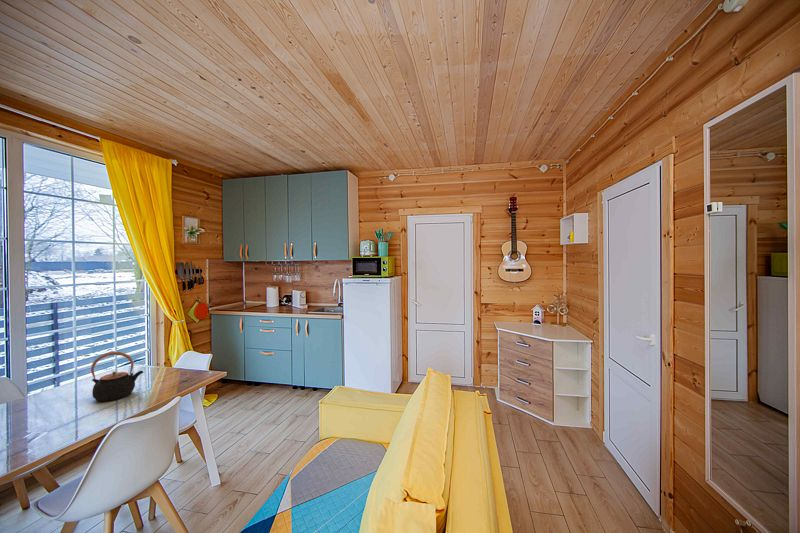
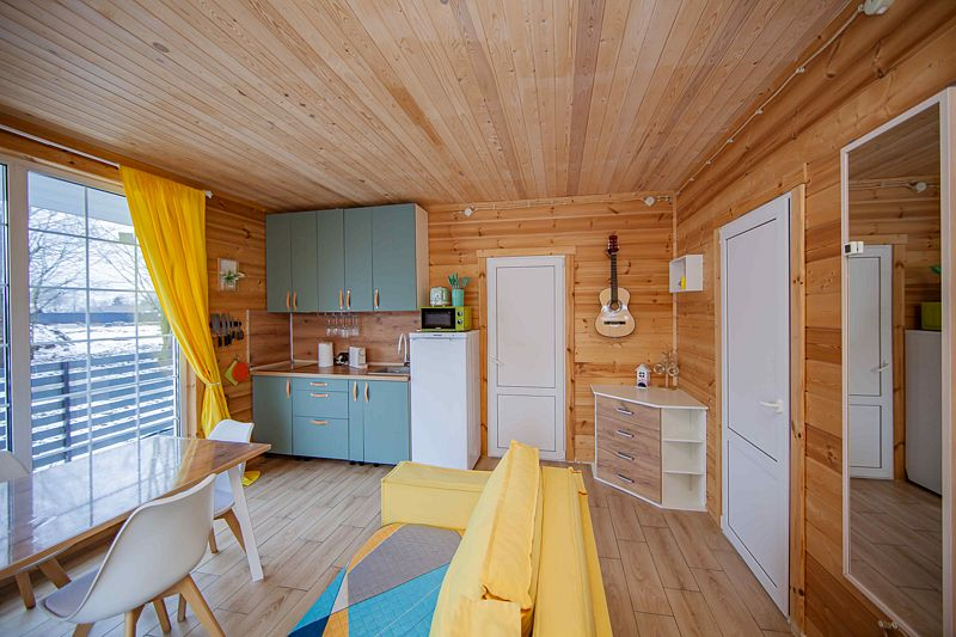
- teapot [90,351,144,402]
